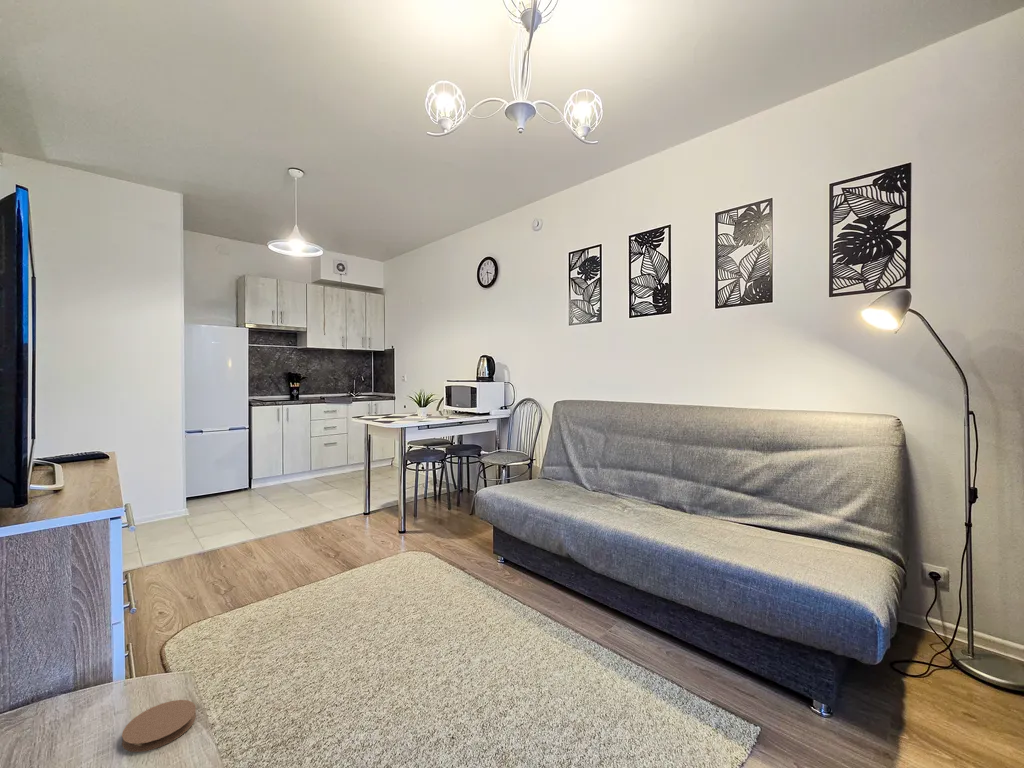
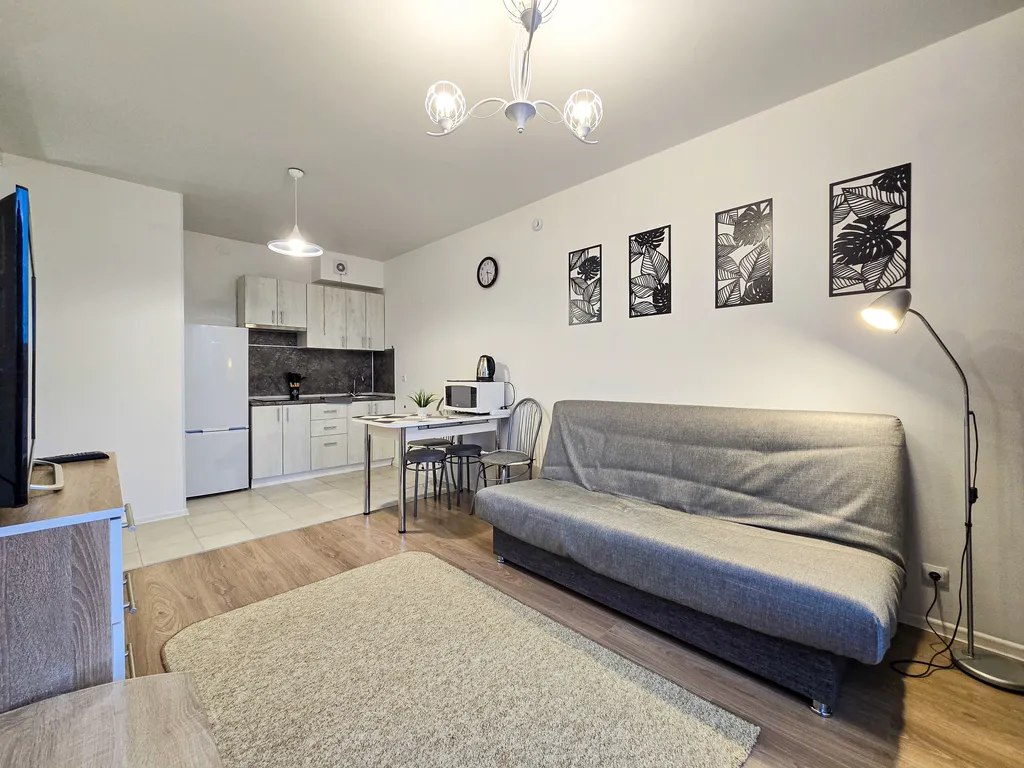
- coaster [121,699,197,753]
